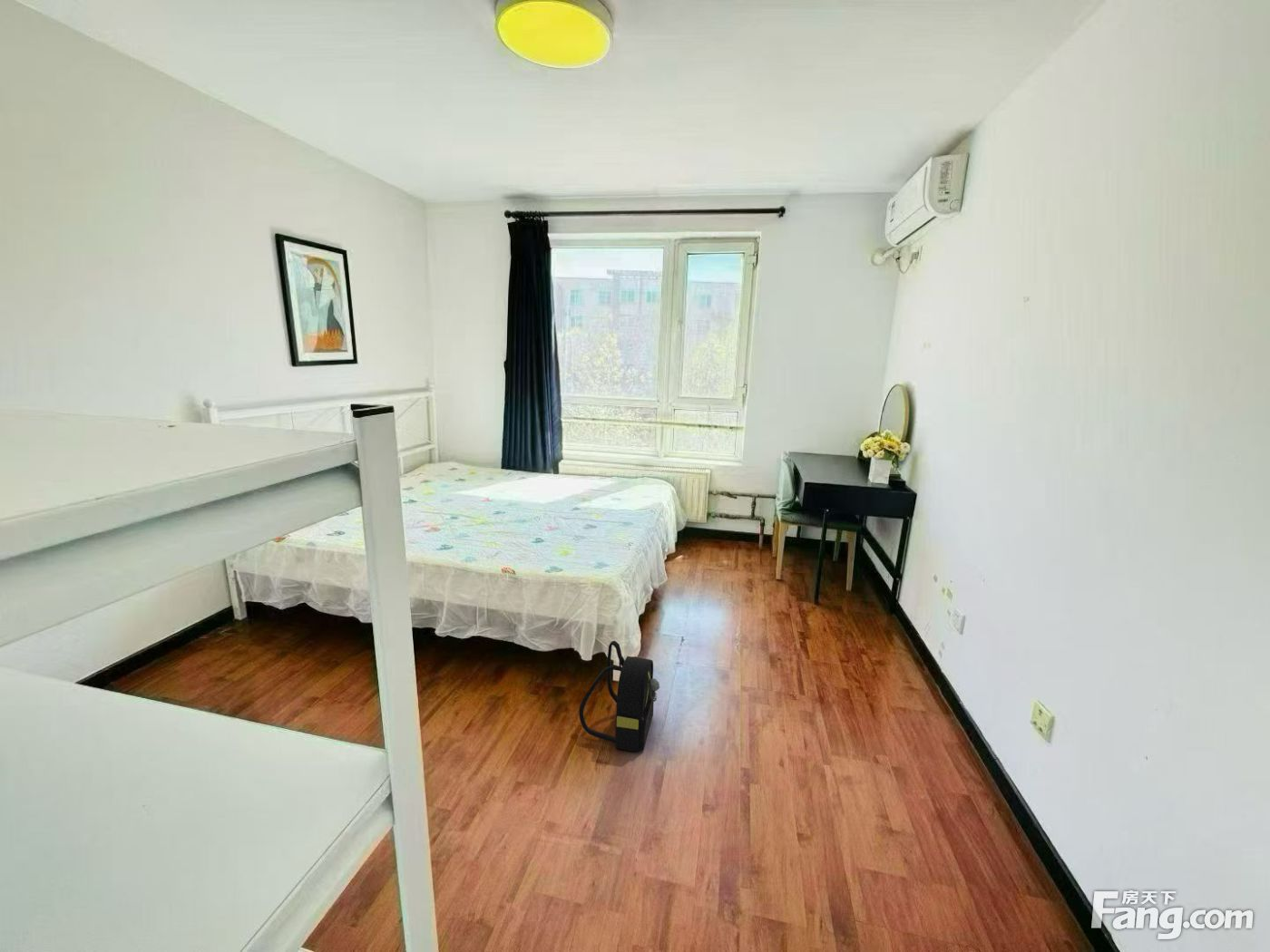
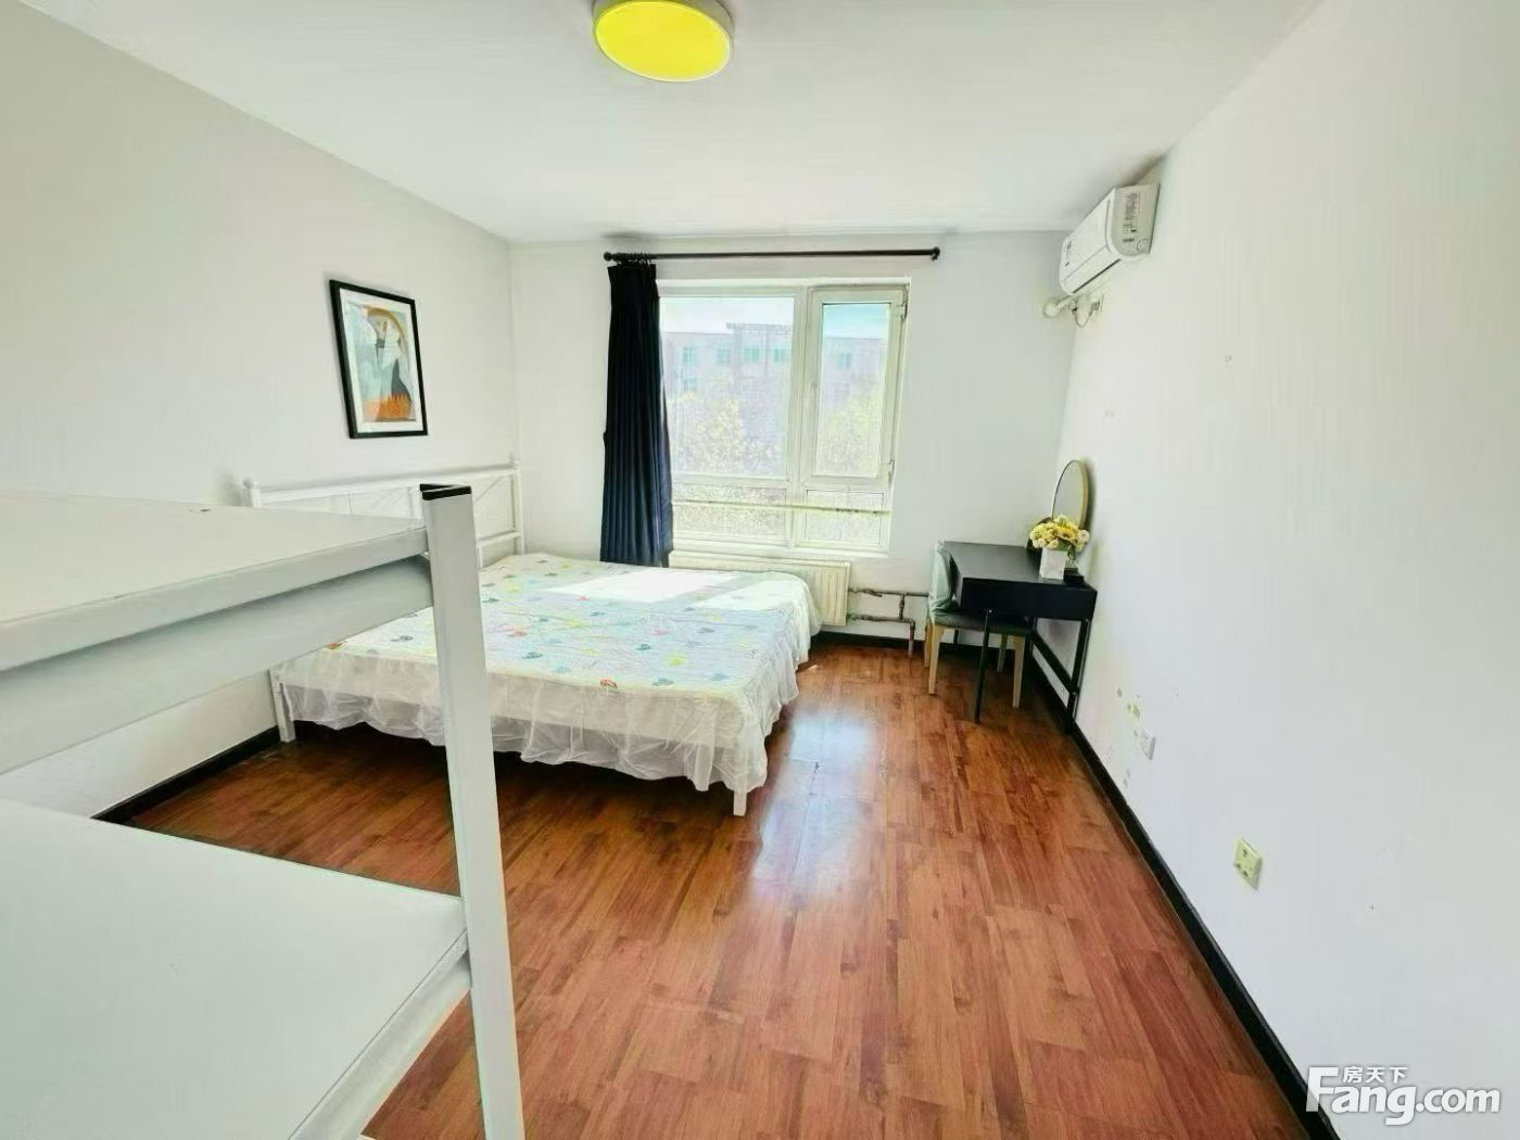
- backpack [578,640,660,753]
